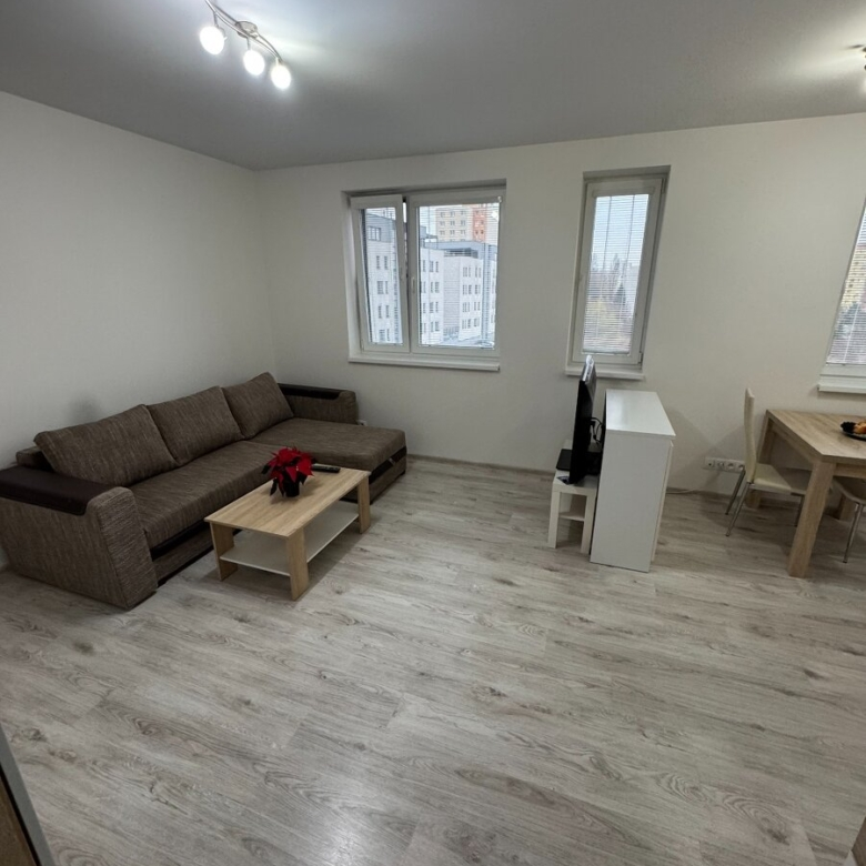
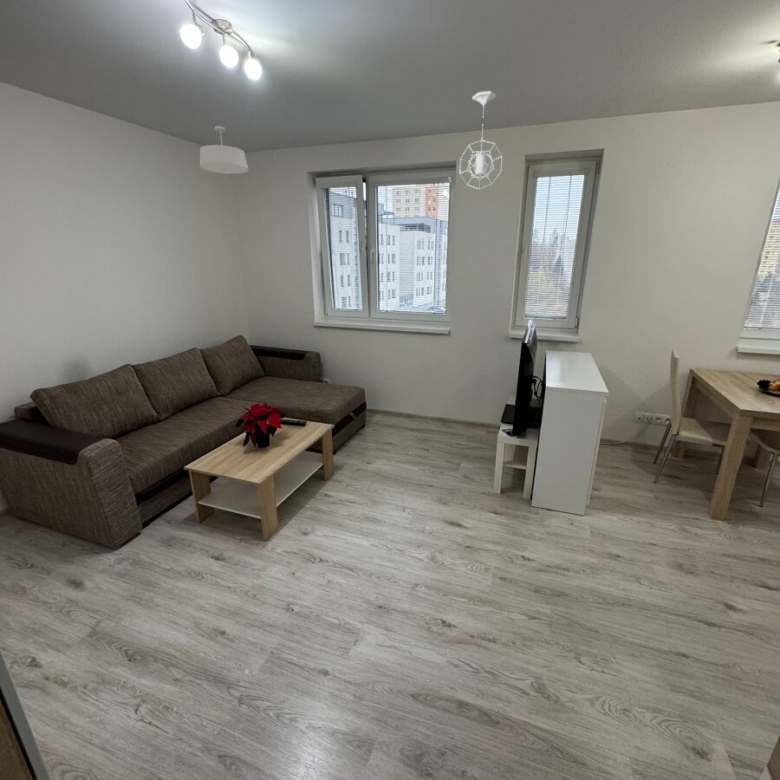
+ pendant light [458,90,503,190]
+ ceiling light fixture [199,125,250,175]
